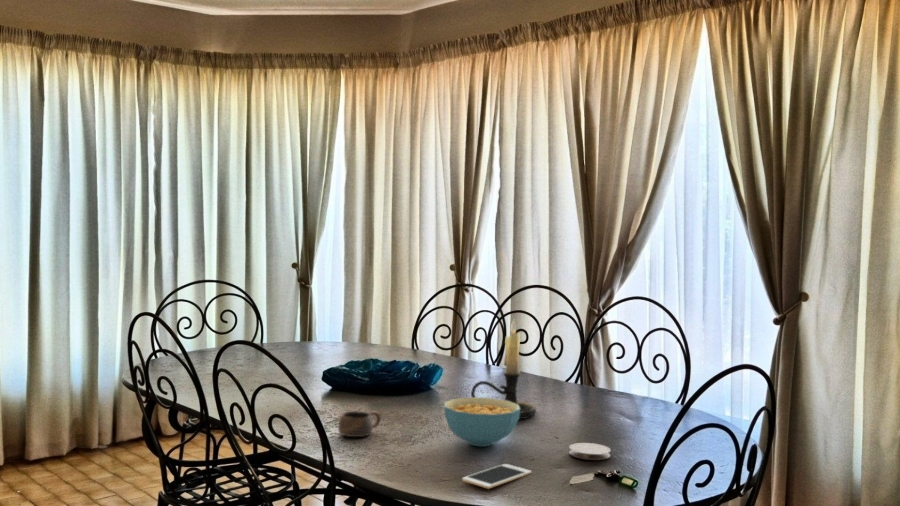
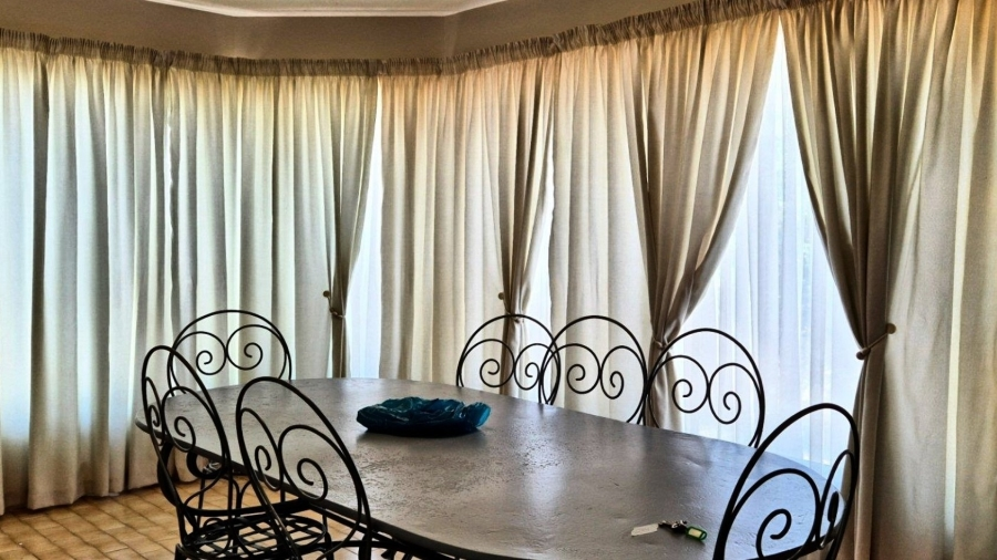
- cereal bowl [443,396,521,447]
- cup [337,410,382,438]
- candle holder [470,319,537,420]
- coaster [568,442,611,461]
- cell phone [461,463,533,490]
